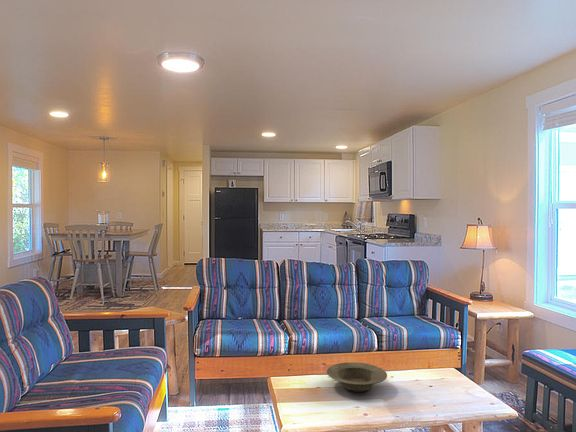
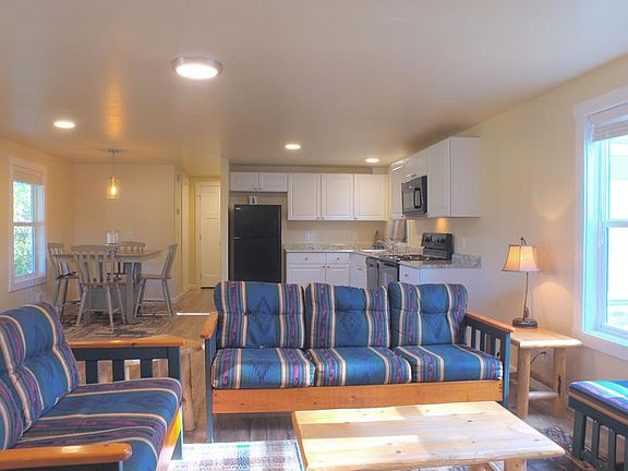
- bowl [326,361,388,393]
